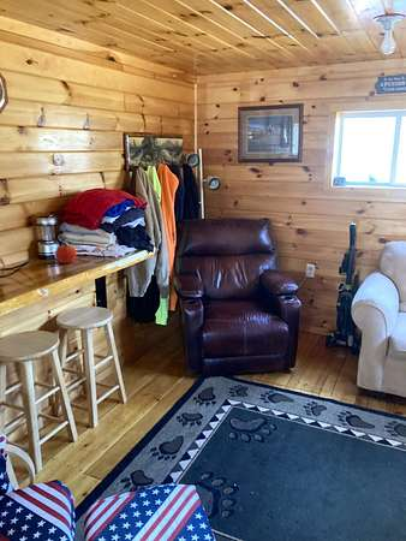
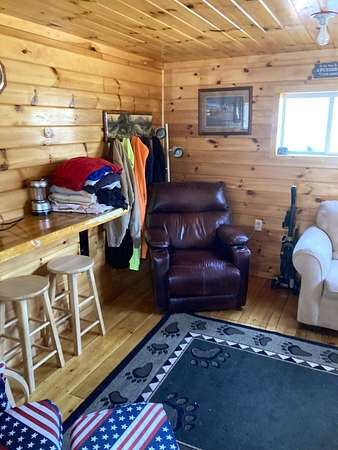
- apple [54,242,77,264]
